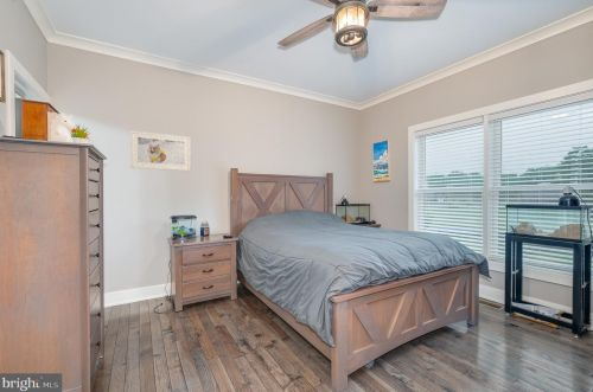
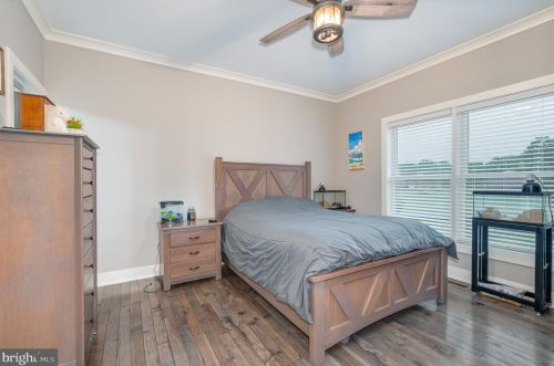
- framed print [129,129,192,172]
